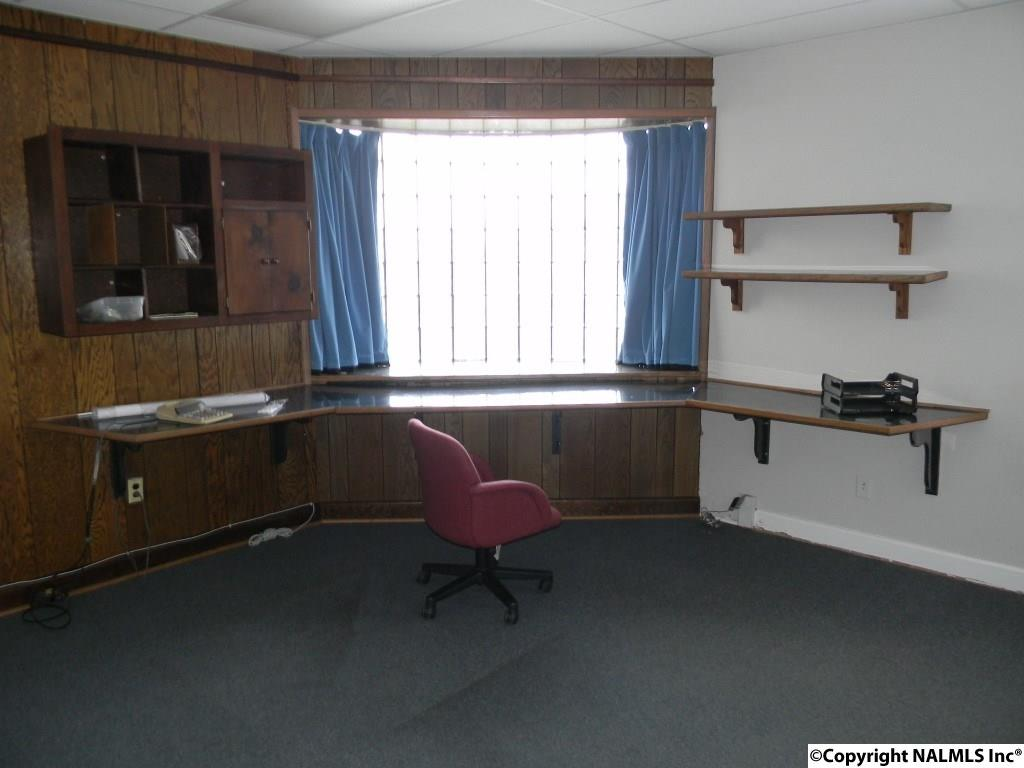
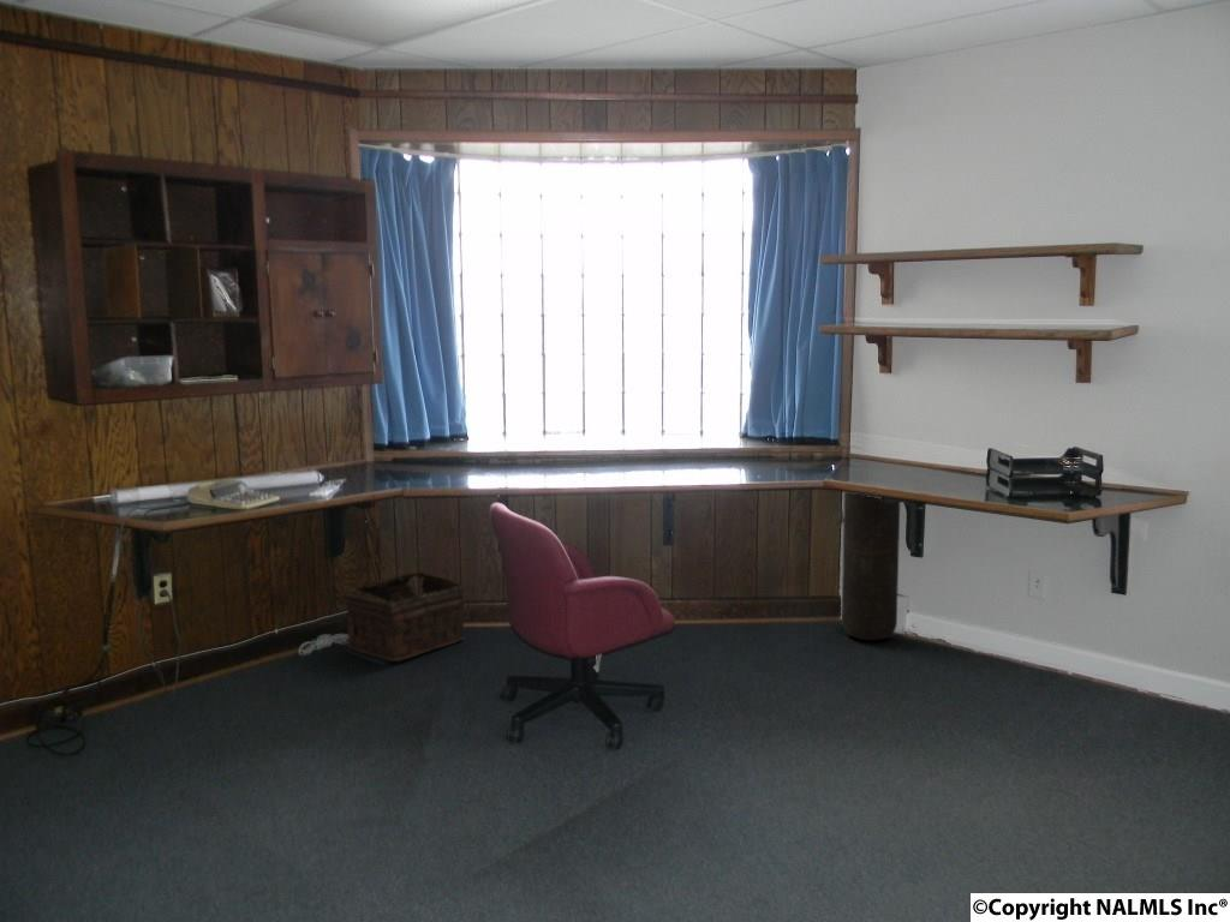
+ trash can [841,491,901,641]
+ basket [334,571,466,663]
